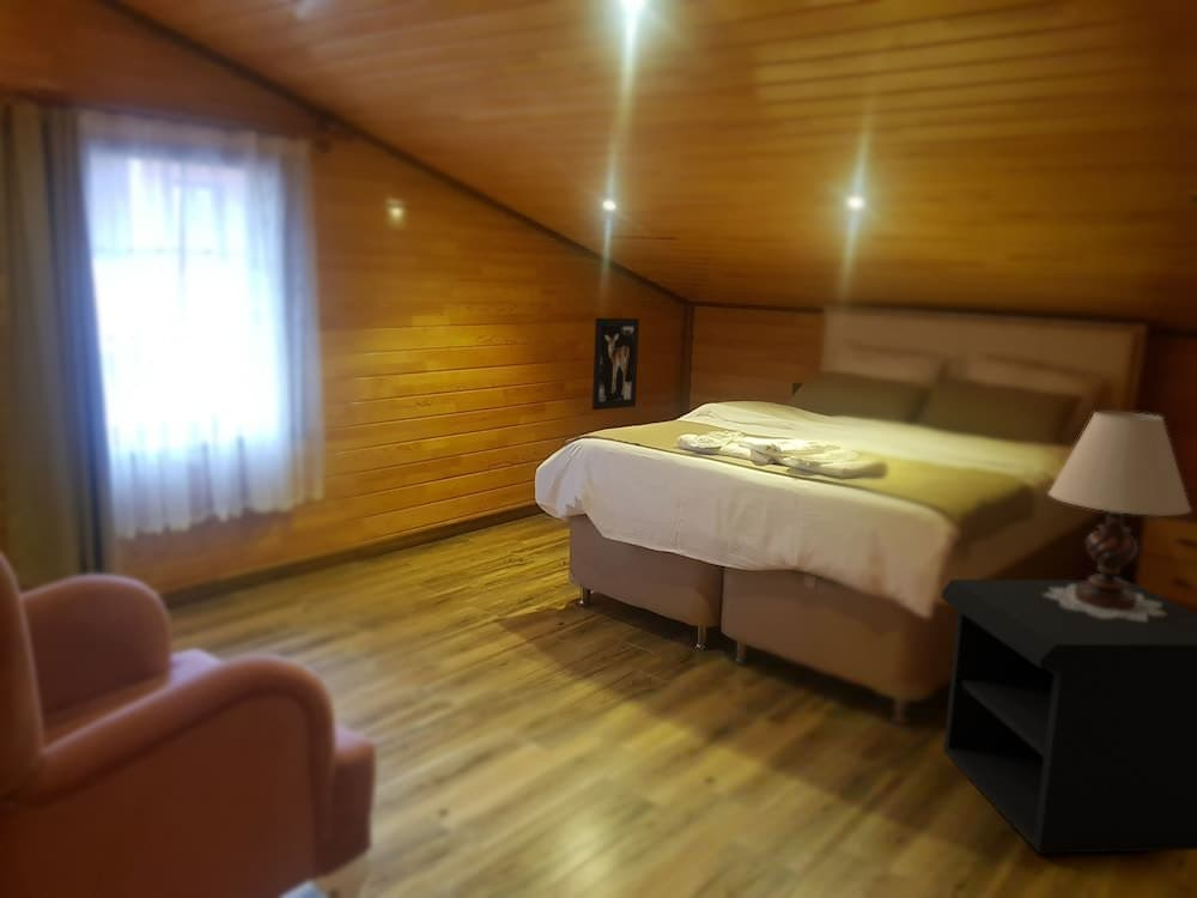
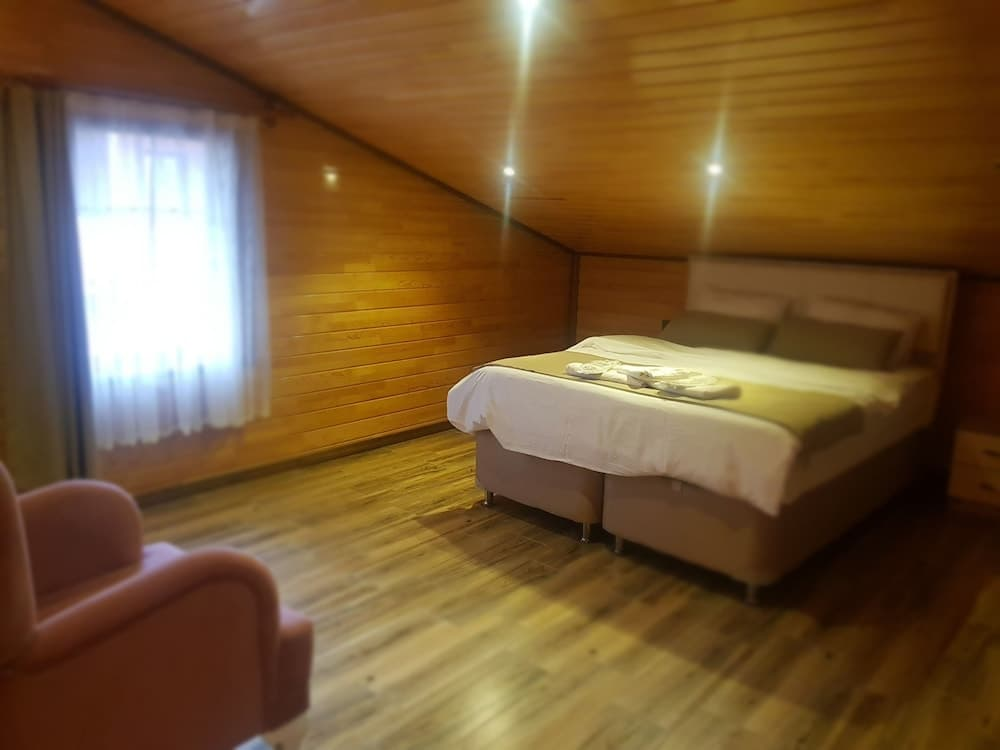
- wall art [591,317,640,412]
- nightstand [940,578,1197,855]
- table lamp [1043,411,1192,621]
